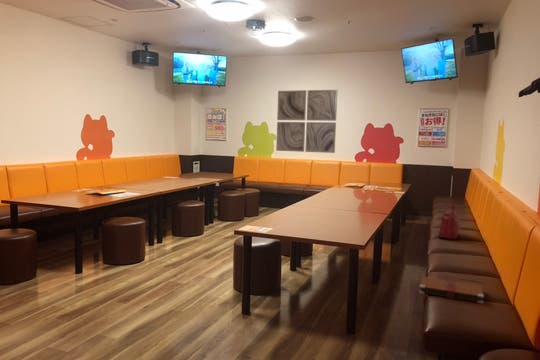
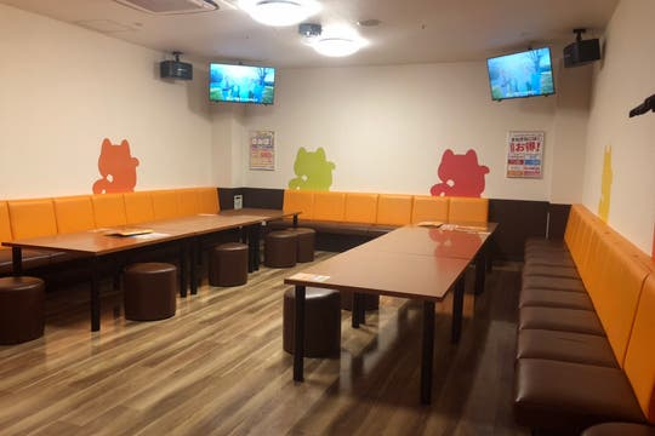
- wall art [275,89,338,154]
- handbag [437,203,462,240]
- book [413,275,485,305]
